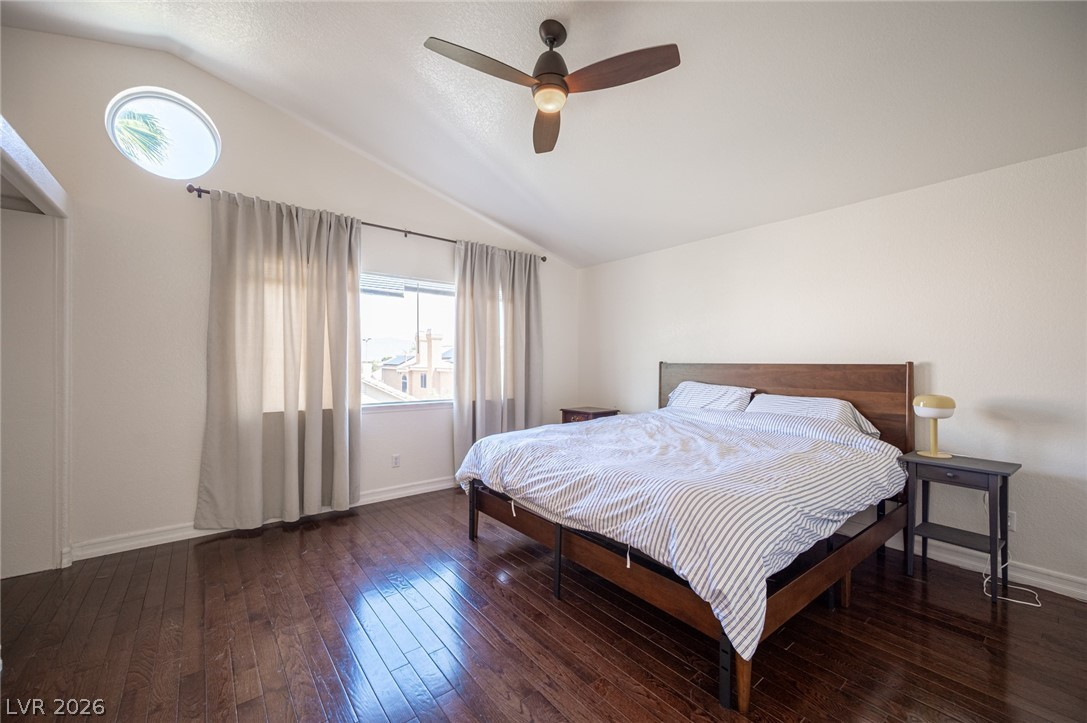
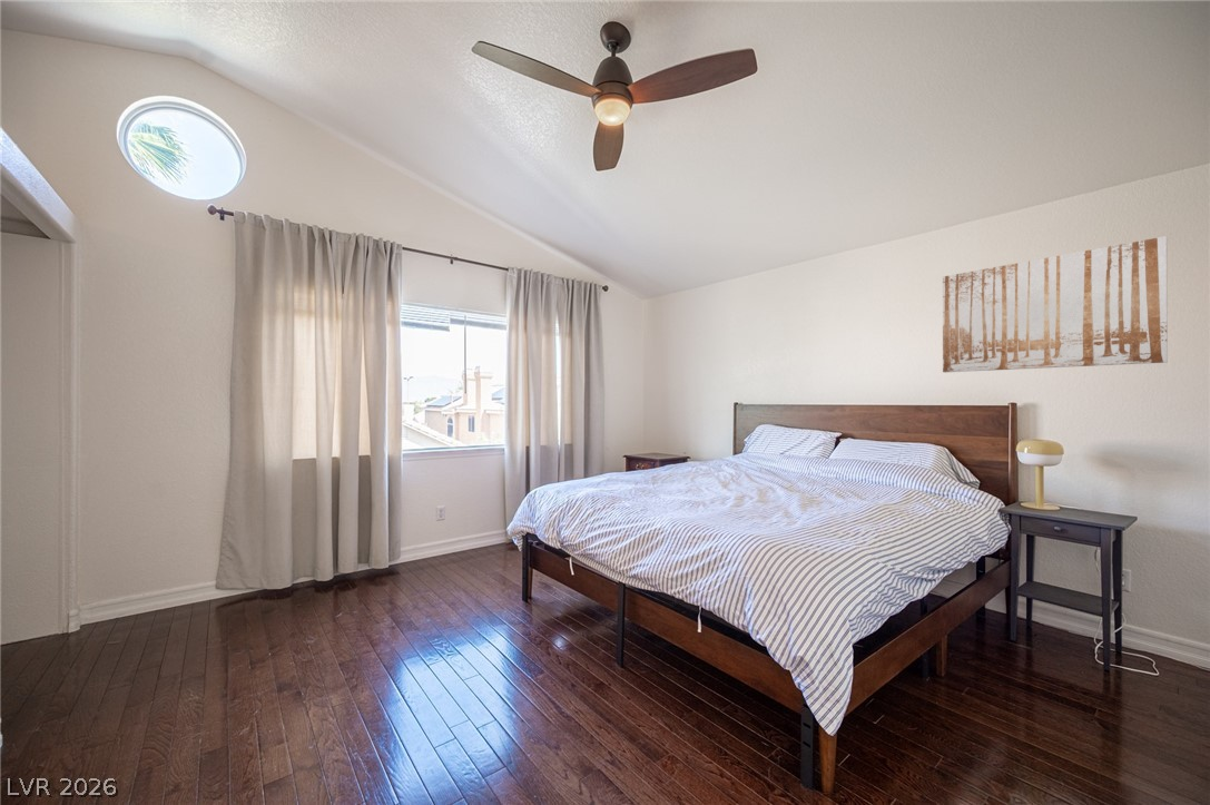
+ wall art [942,235,1169,373]
